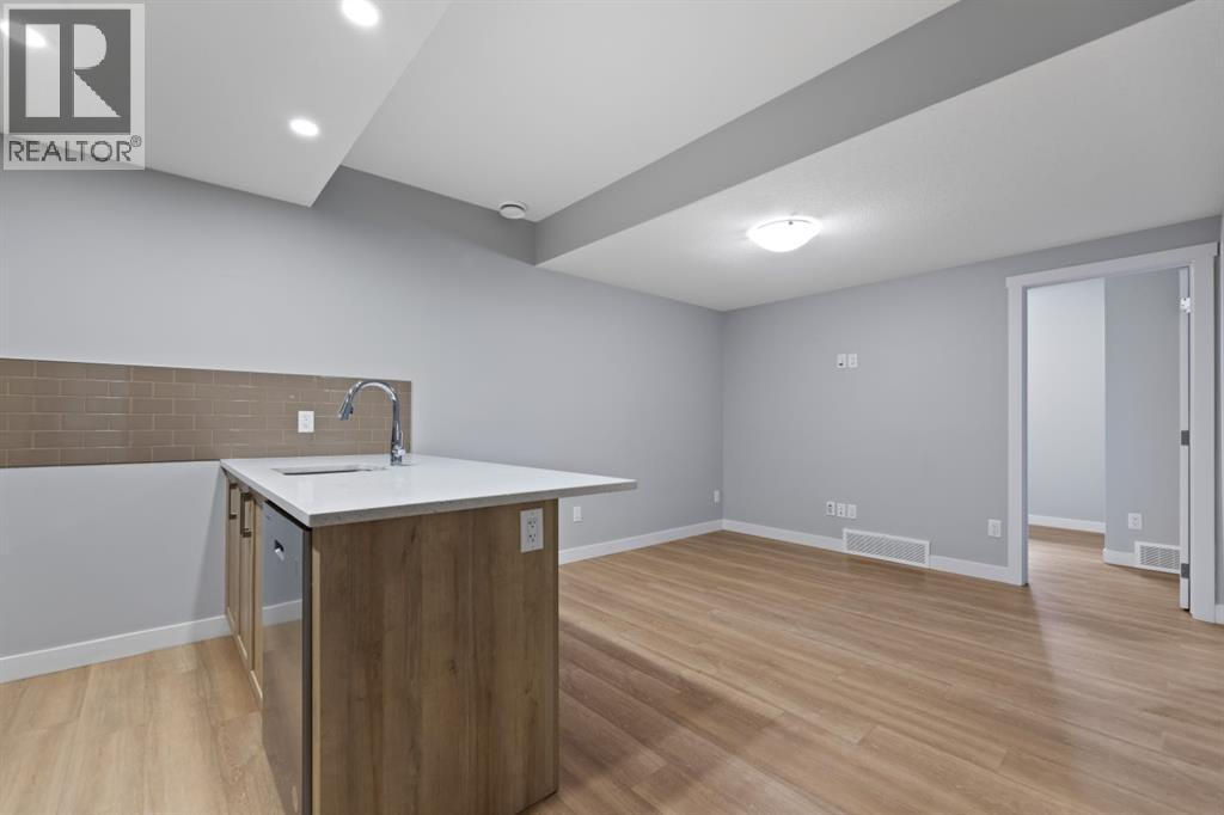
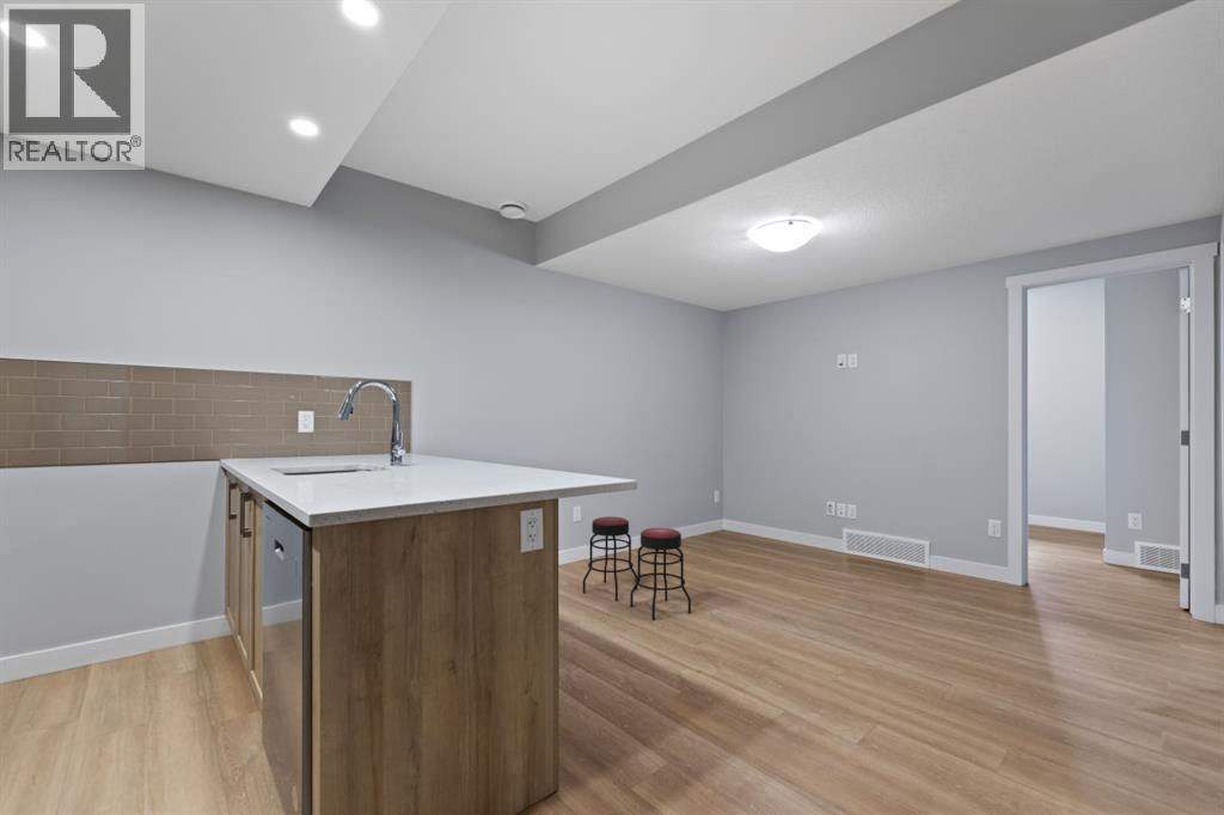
+ bar stool [582,515,692,621]
